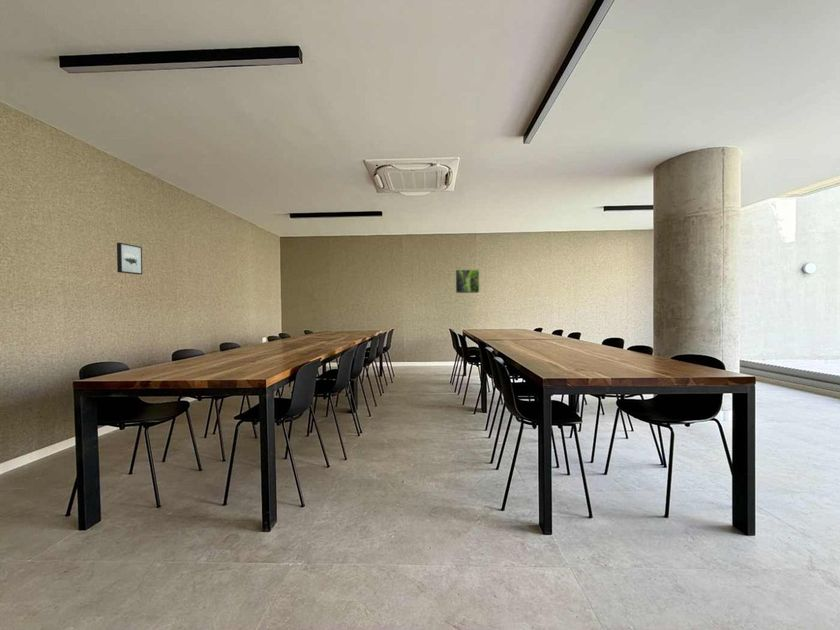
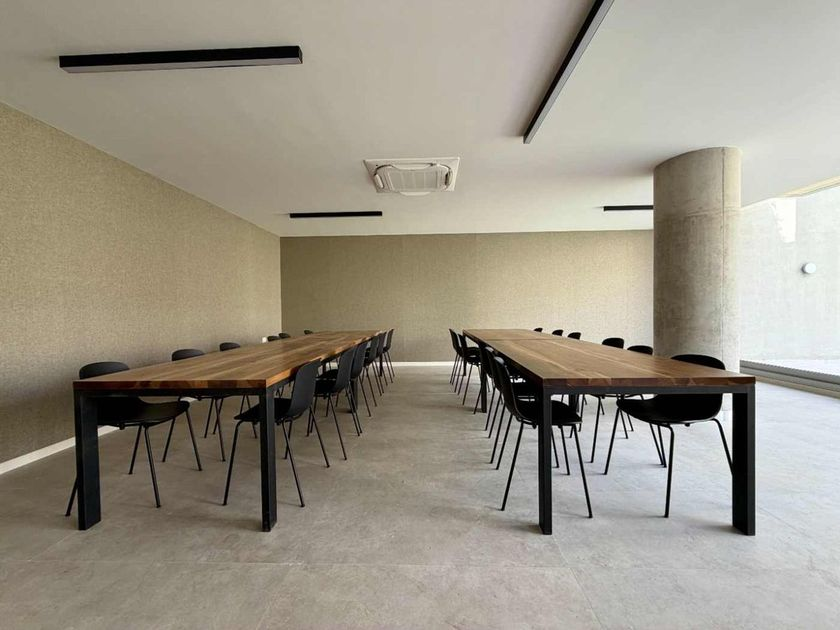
- wall art [116,242,143,276]
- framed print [455,269,480,294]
